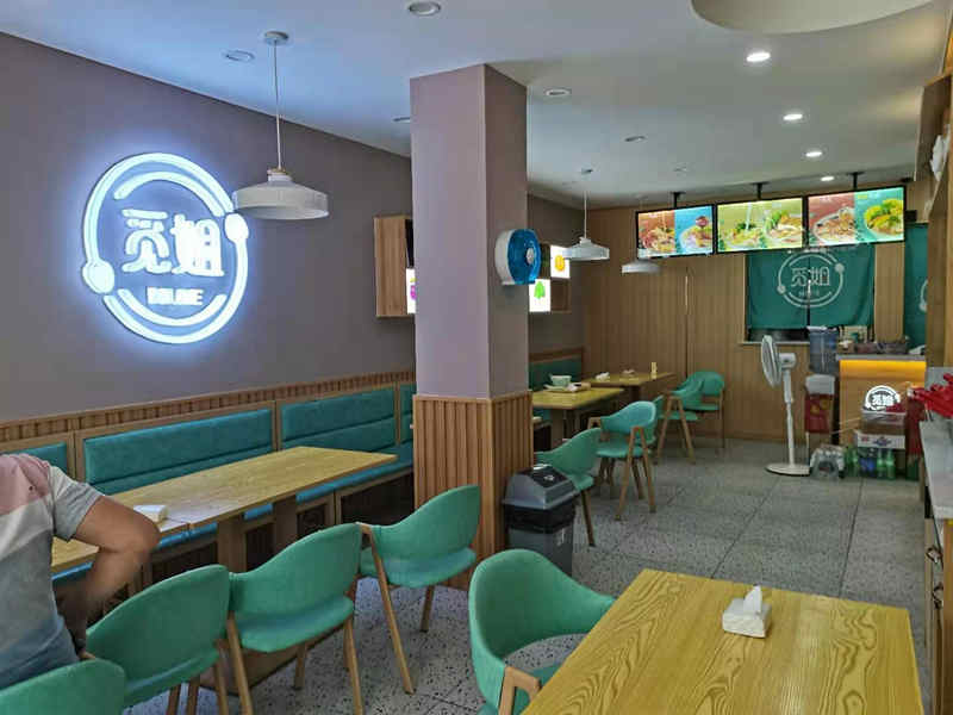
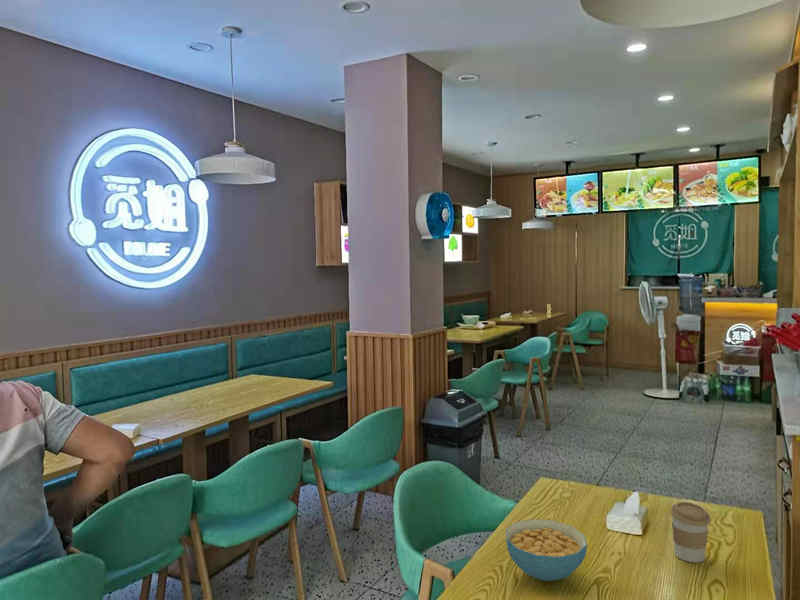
+ coffee cup [669,501,712,563]
+ cereal bowl [505,518,588,582]
